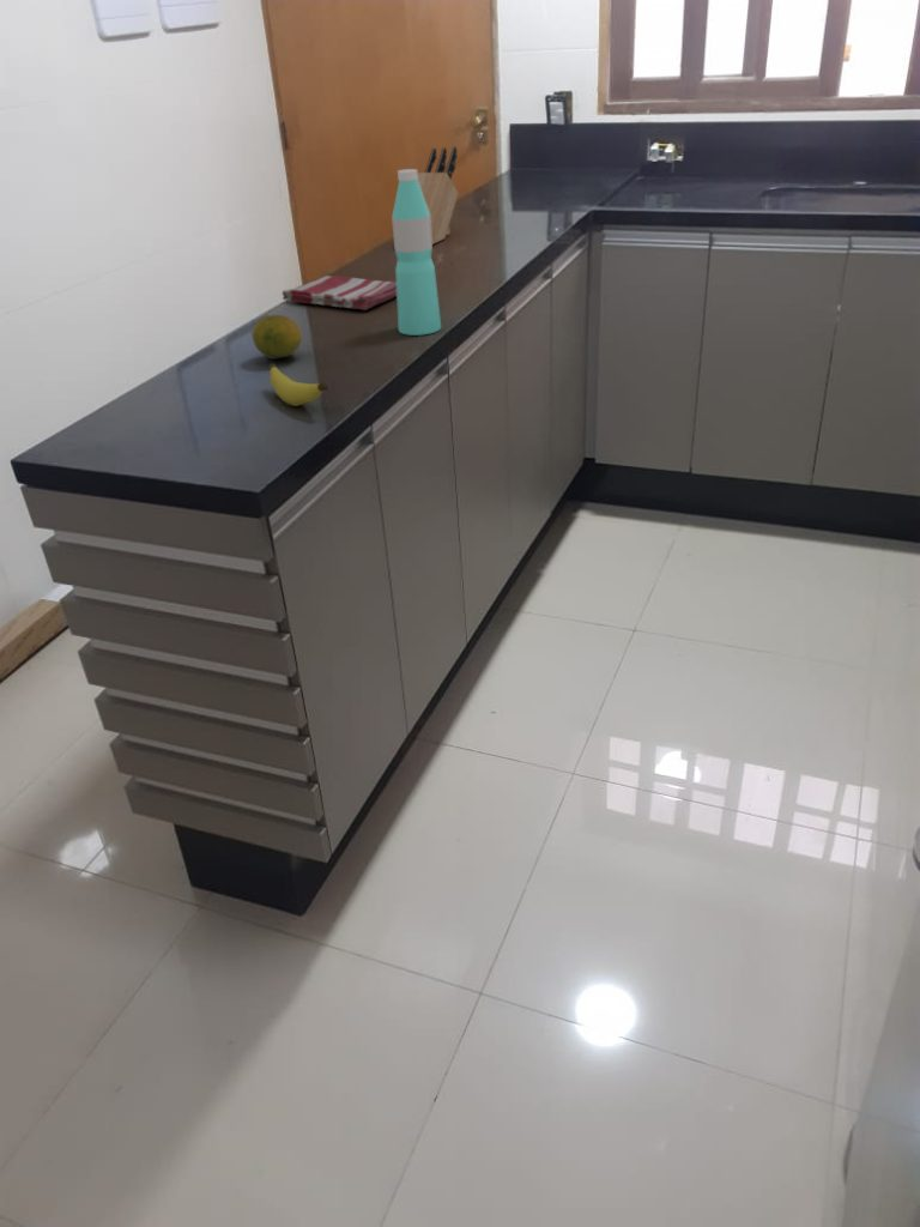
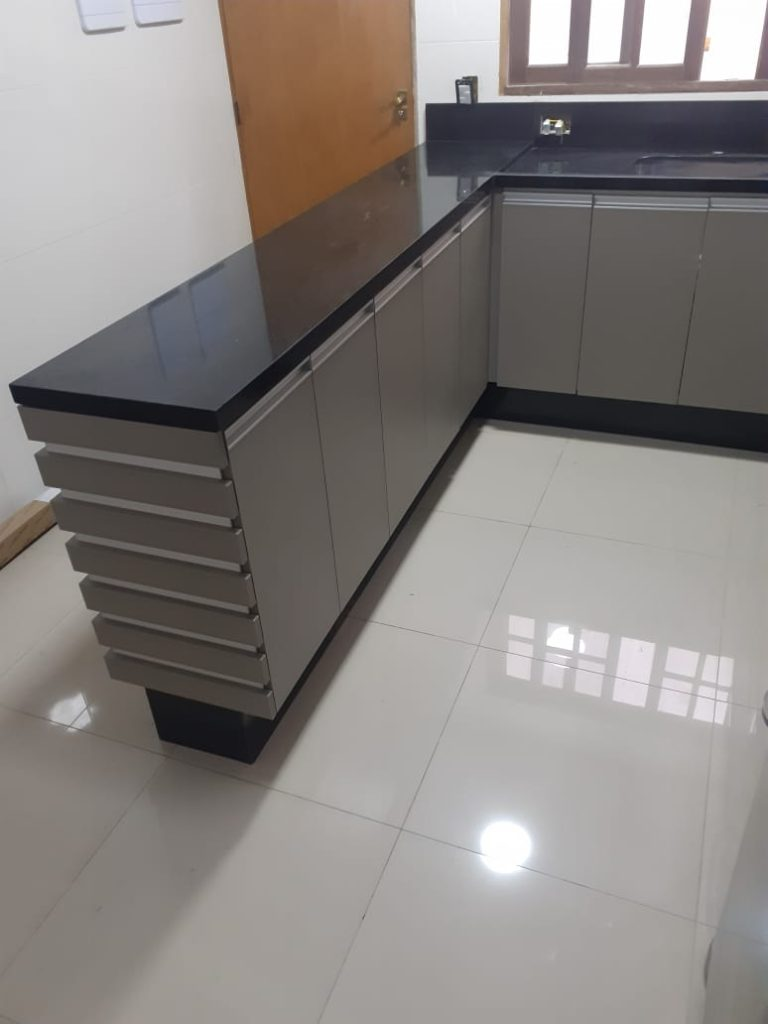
- dish towel [280,274,397,312]
- fruit [250,314,303,361]
- knife block [417,146,460,246]
- banana [267,362,329,407]
- water bottle [391,168,442,337]
